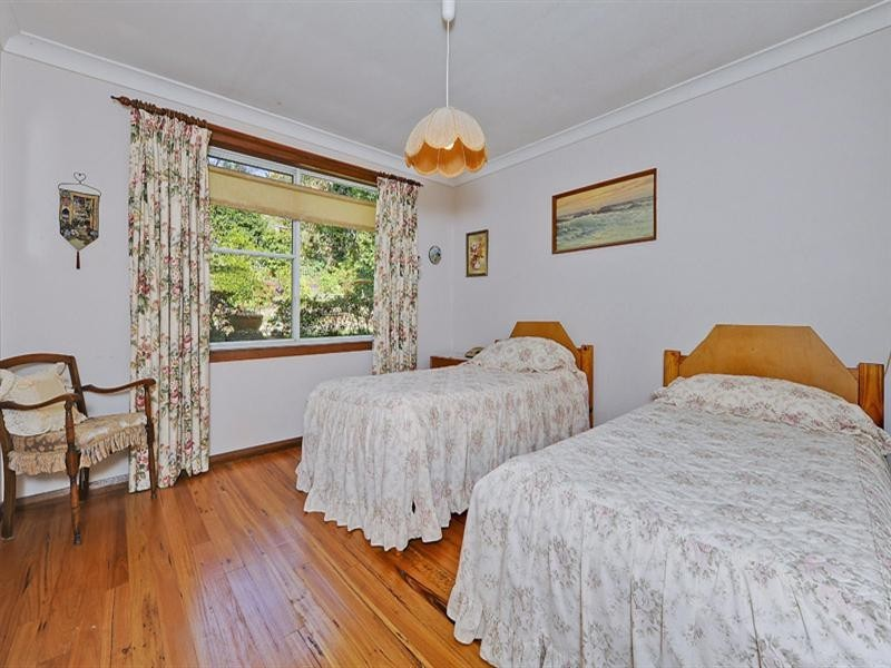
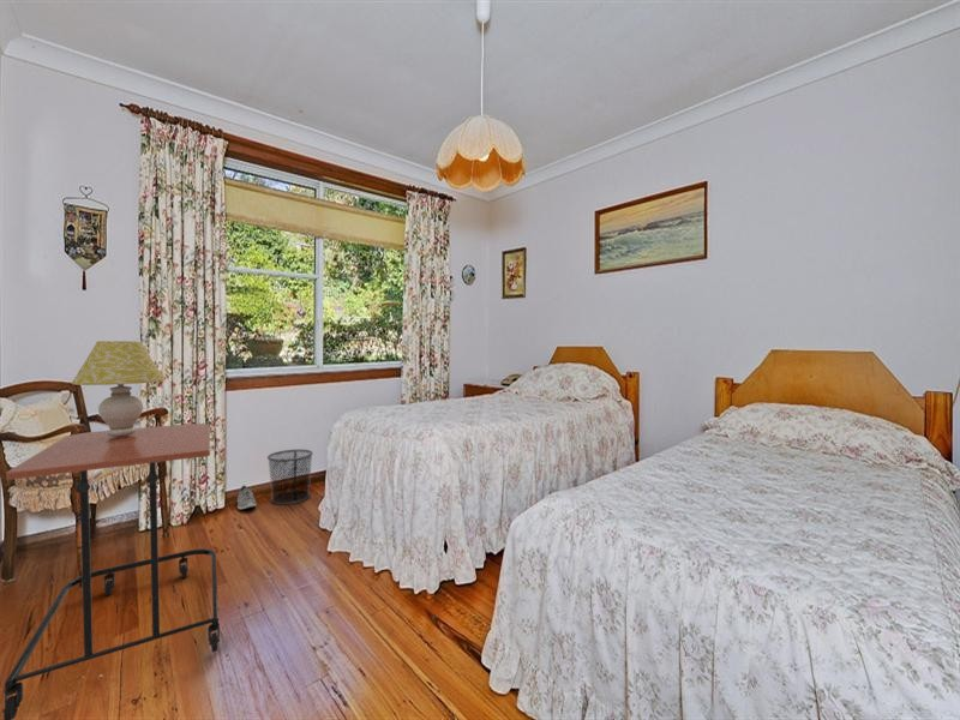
+ side table [1,422,221,720]
+ sneaker [236,484,258,510]
+ waste bin [266,449,314,505]
+ table lamp [70,340,166,437]
